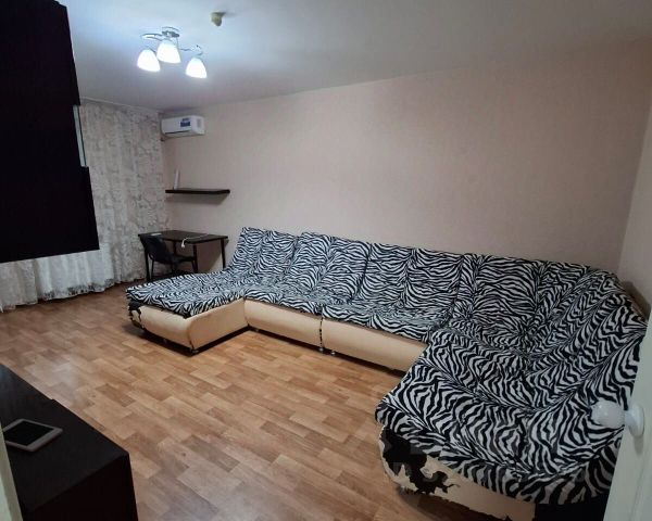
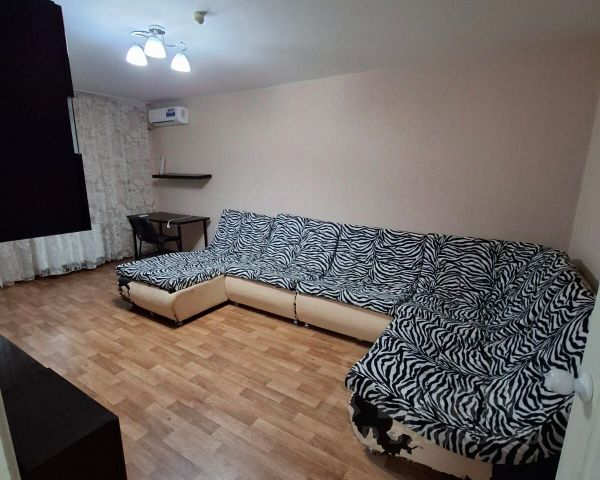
- cell phone [1,418,64,453]
